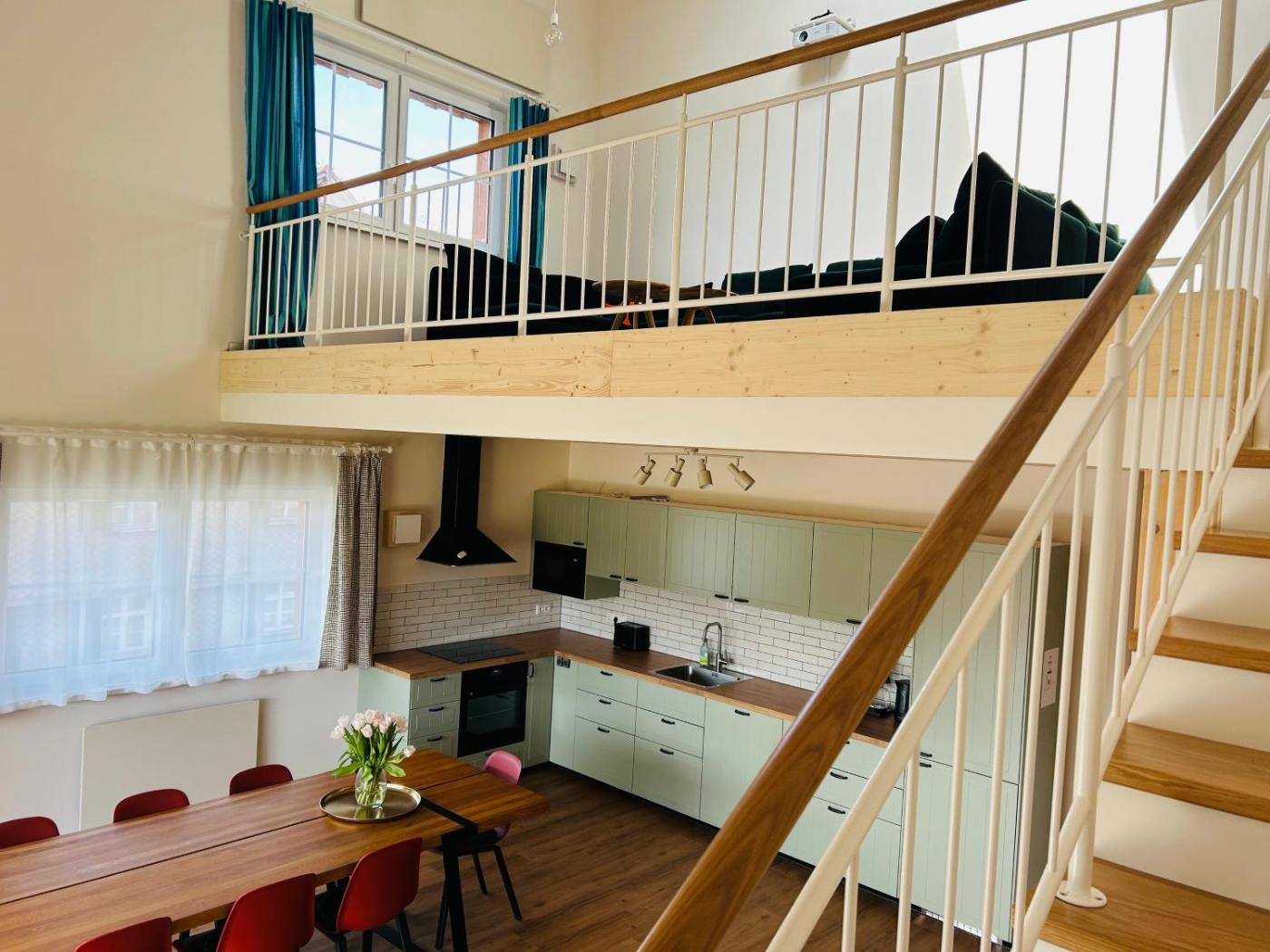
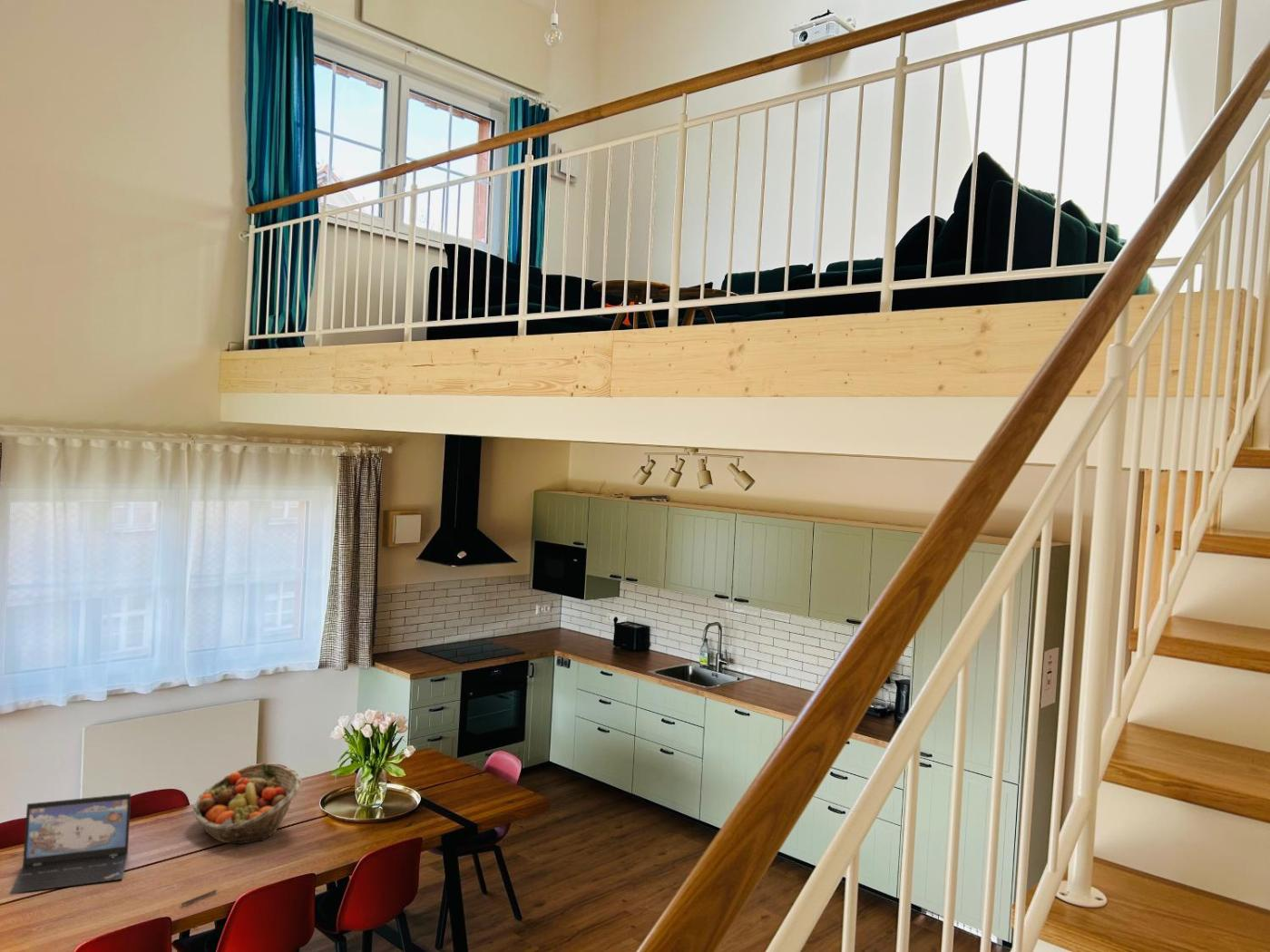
+ laptop [9,792,132,895]
+ fruit basket [191,763,303,845]
+ pen [181,889,218,907]
